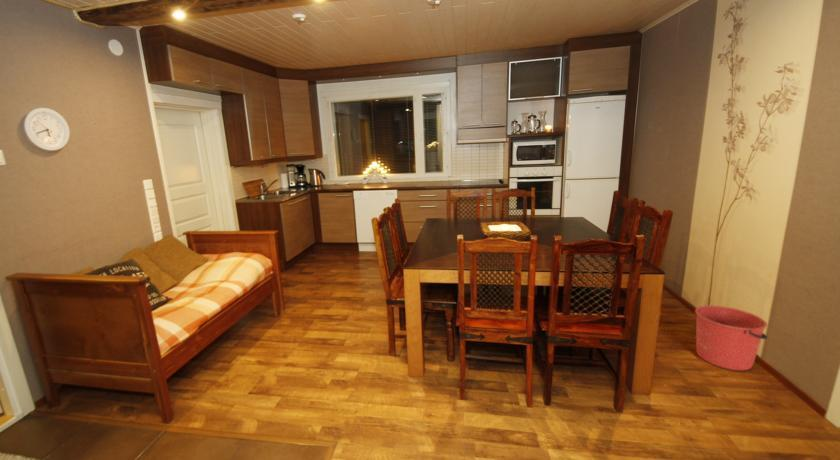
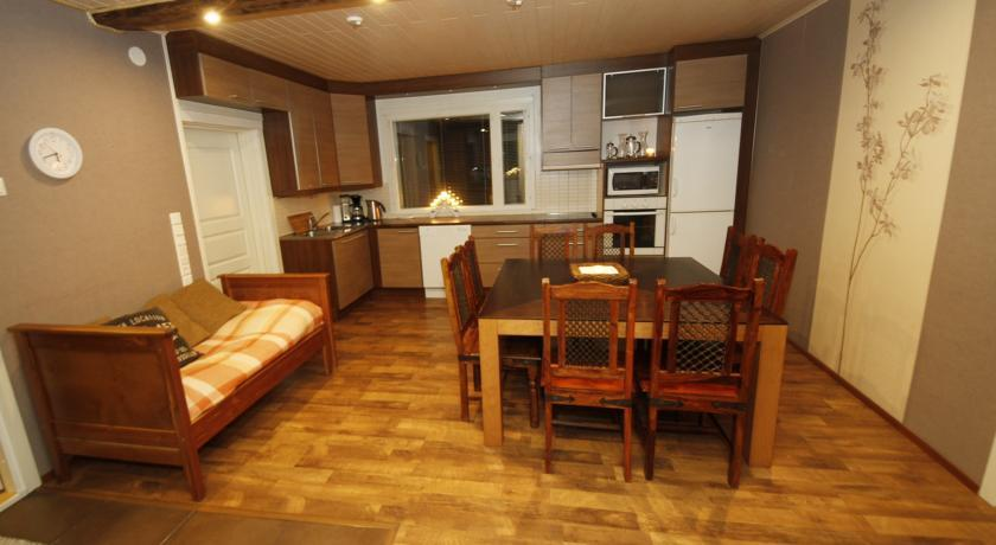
- bucket [694,304,768,371]
